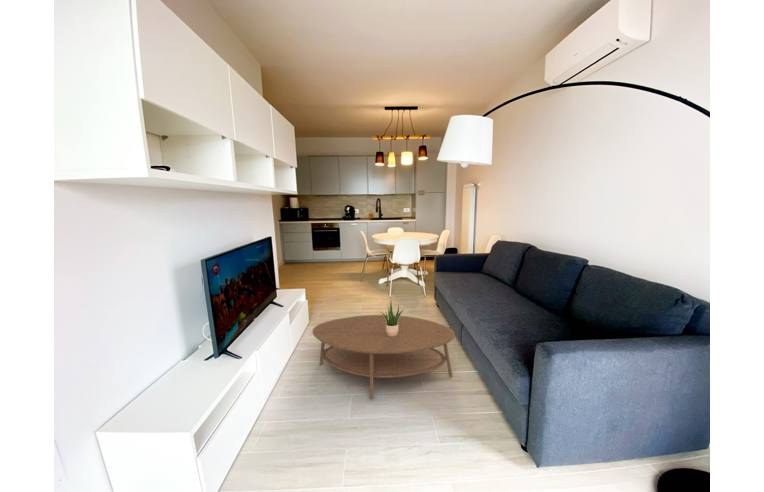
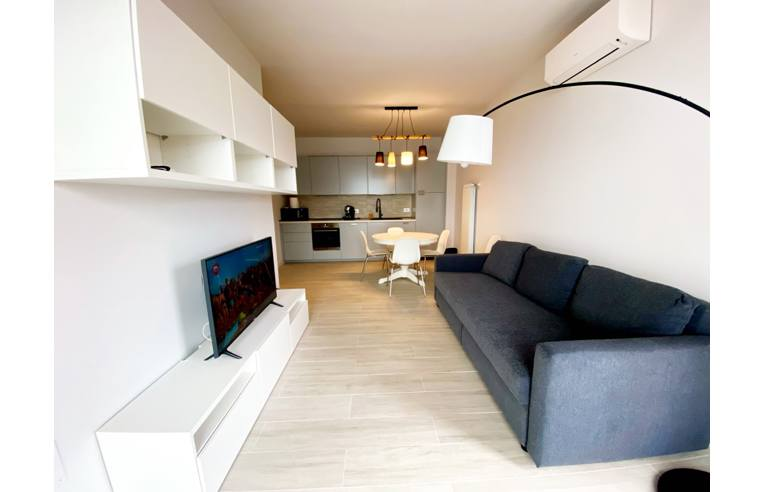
- coffee table [312,314,456,399]
- potted plant [380,301,405,336]
